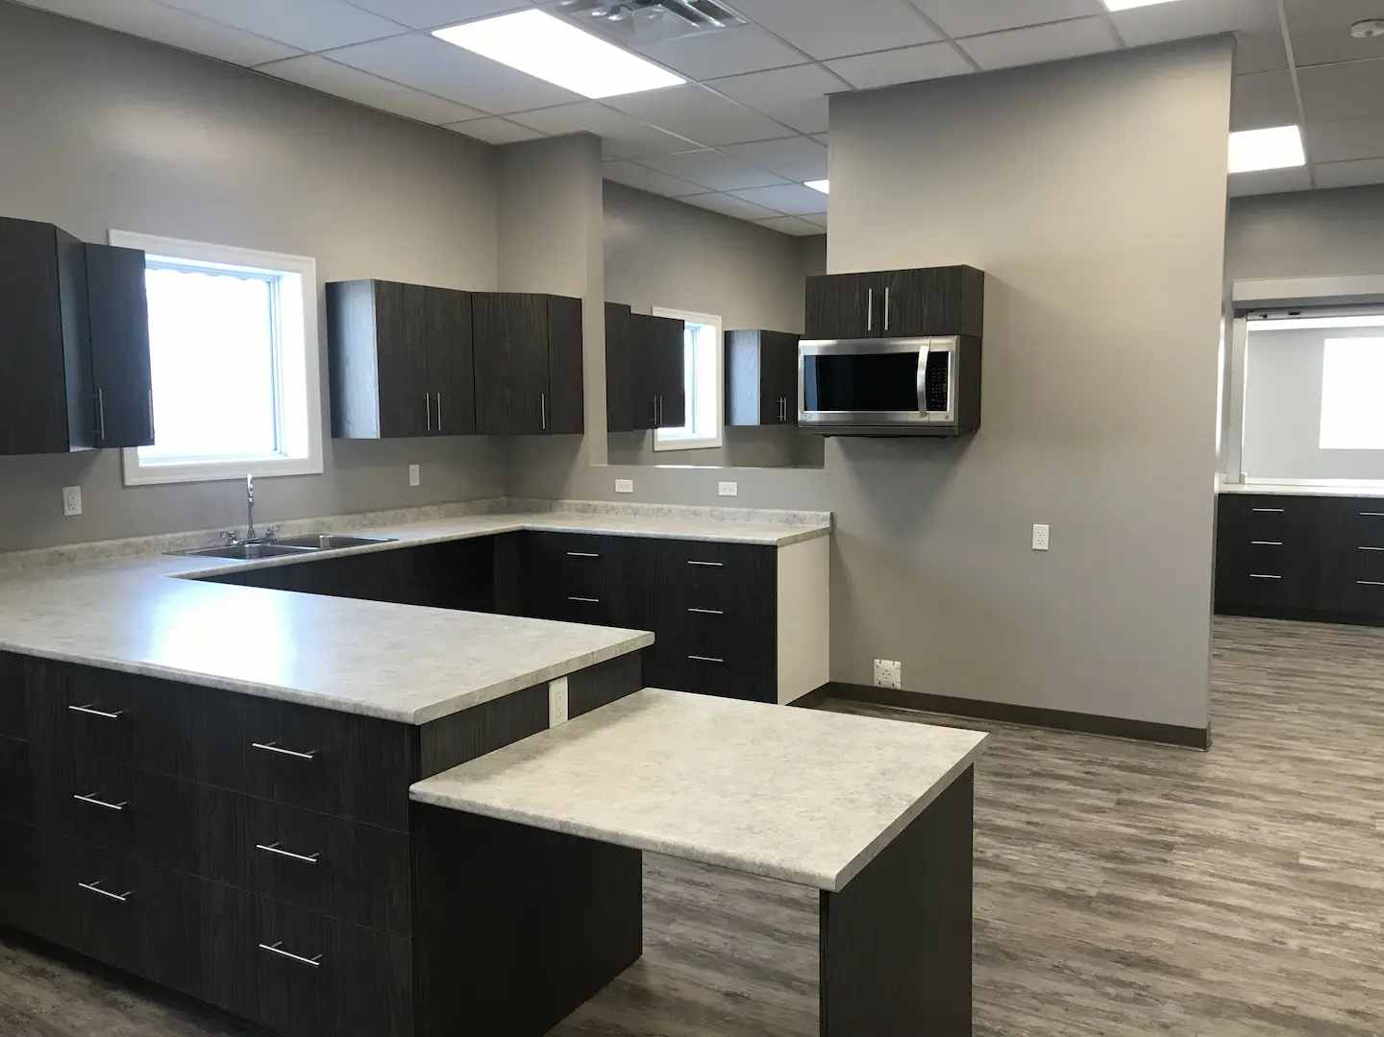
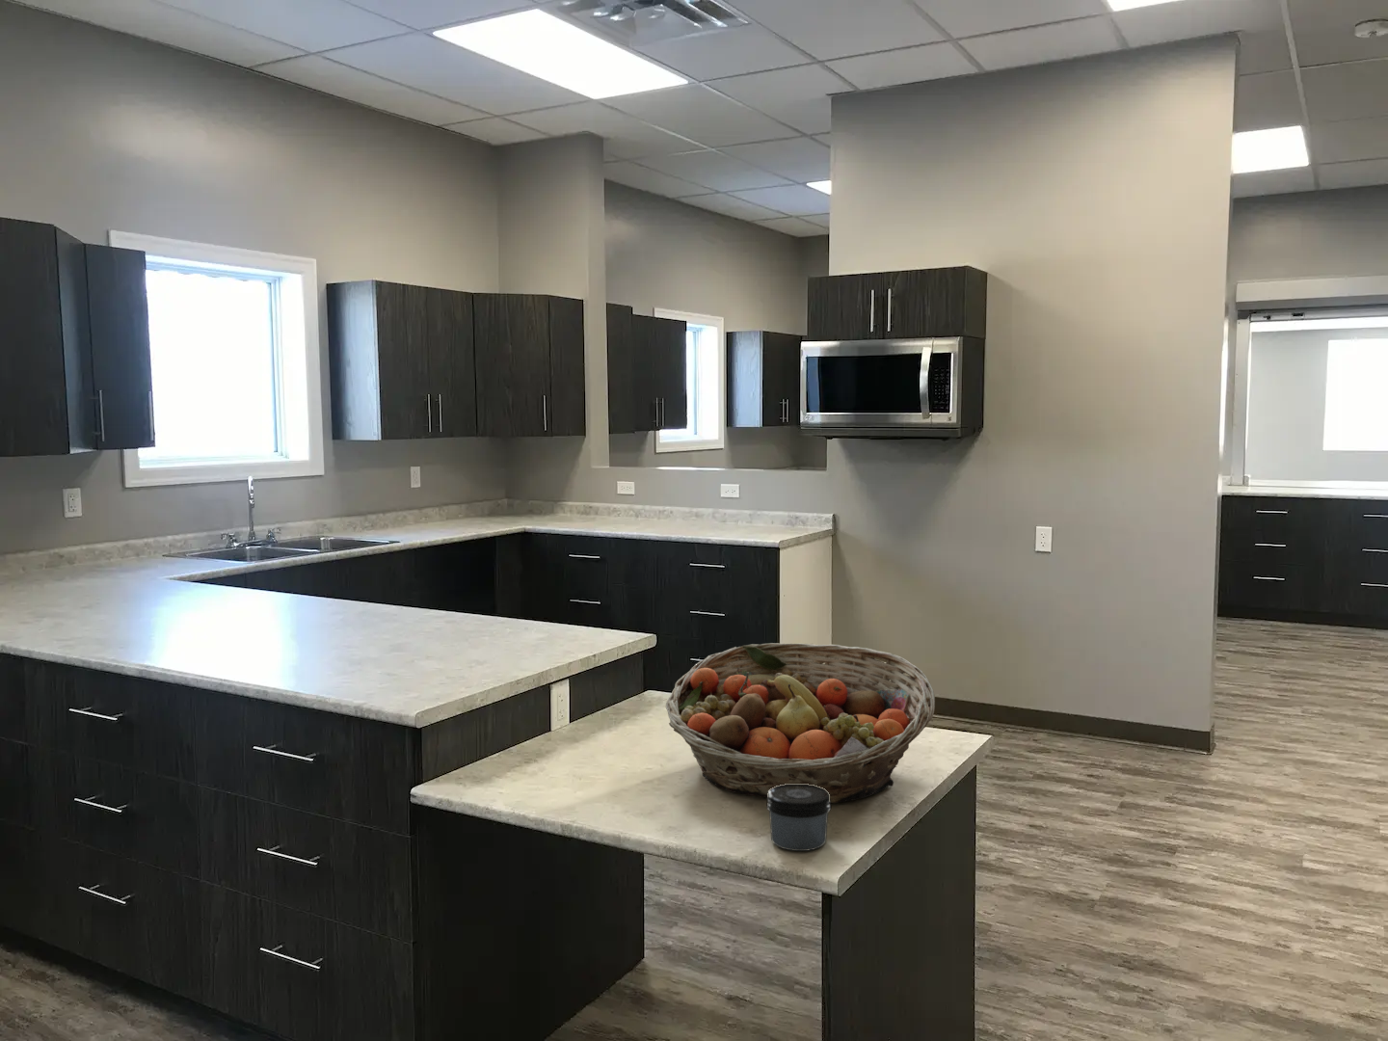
+ fruit basket [666,642,936,804]
+ jar [765,784,832,852]
